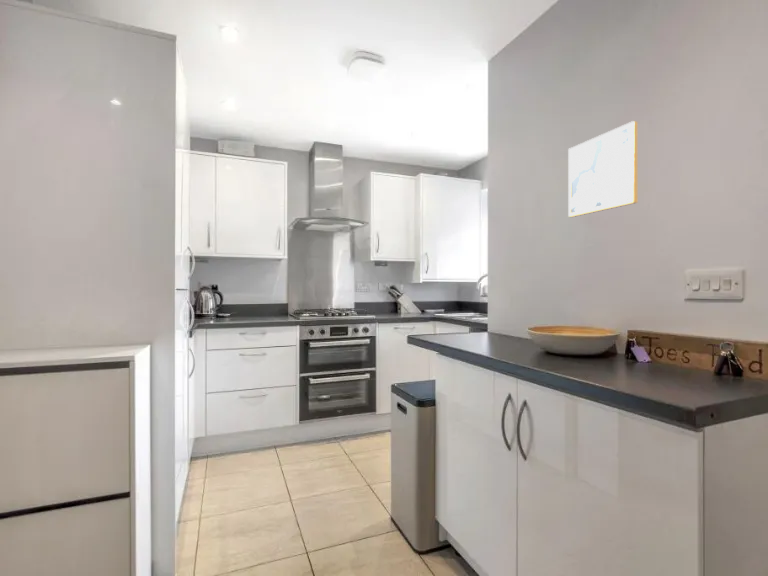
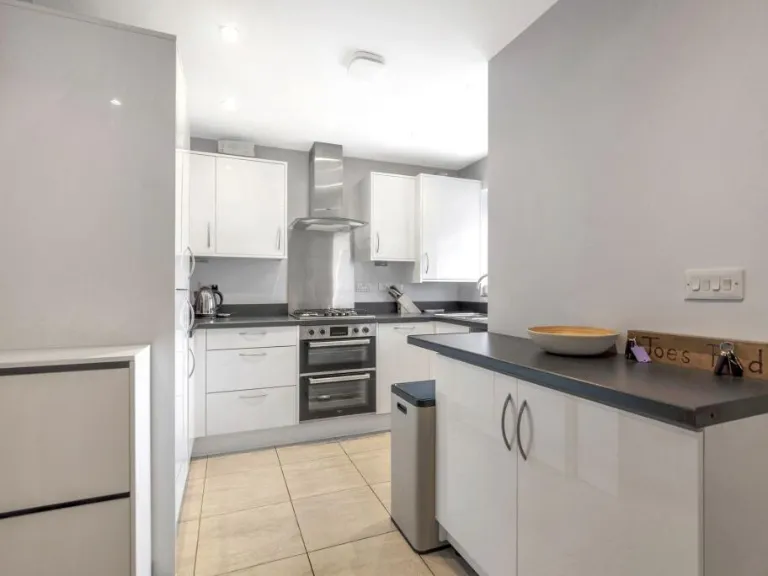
- wall art [567,120,639,218]
